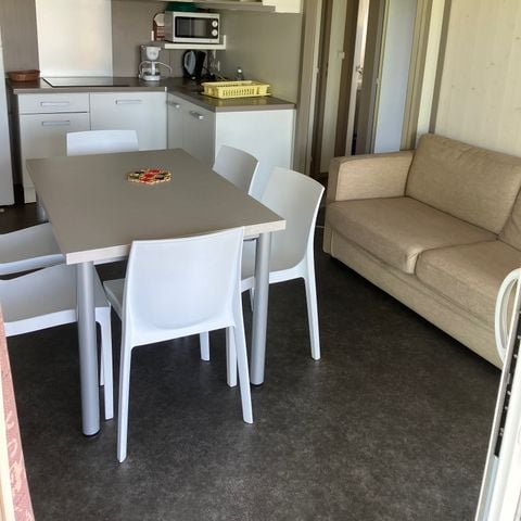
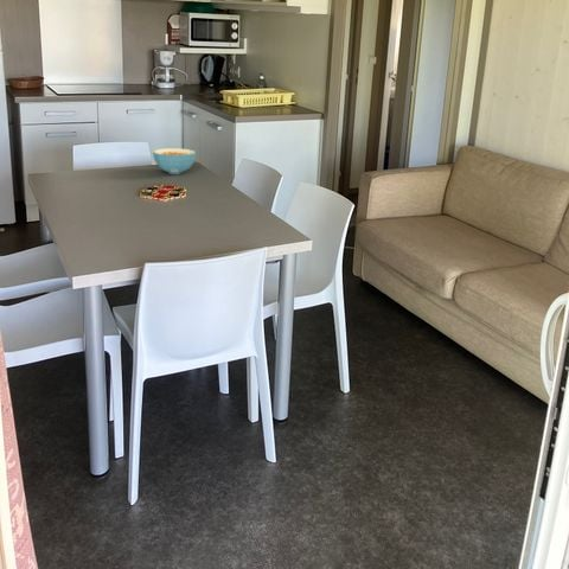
+ cereal bowl [152,147,197,175]
